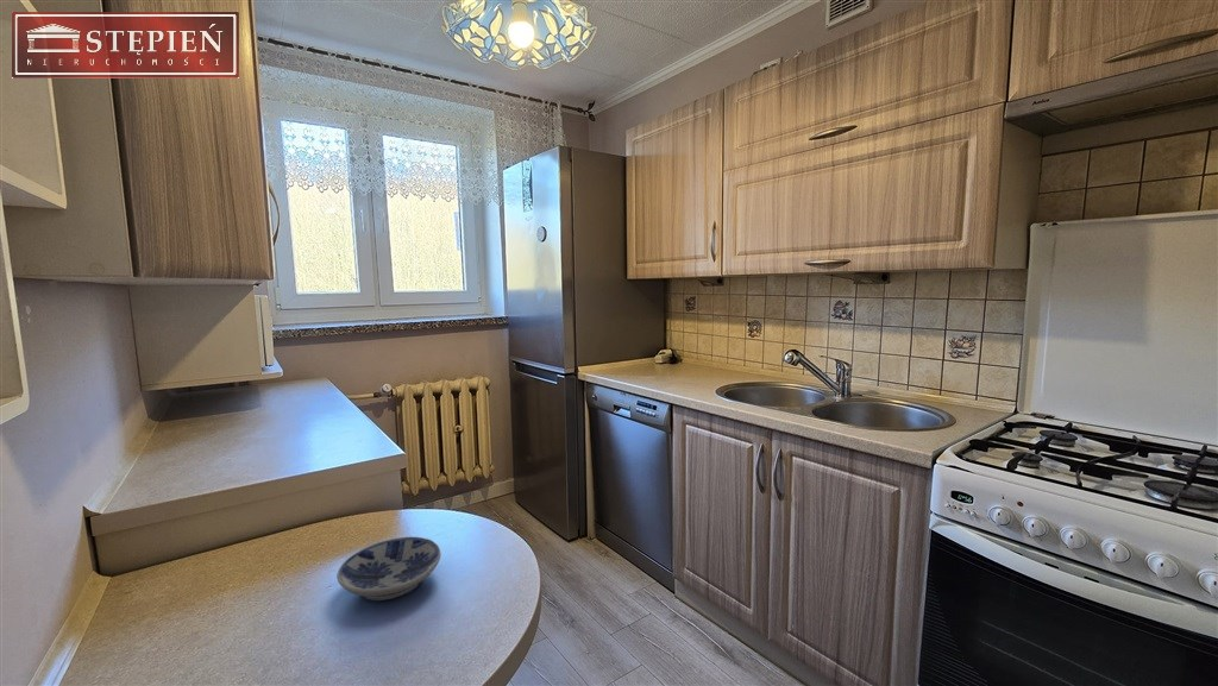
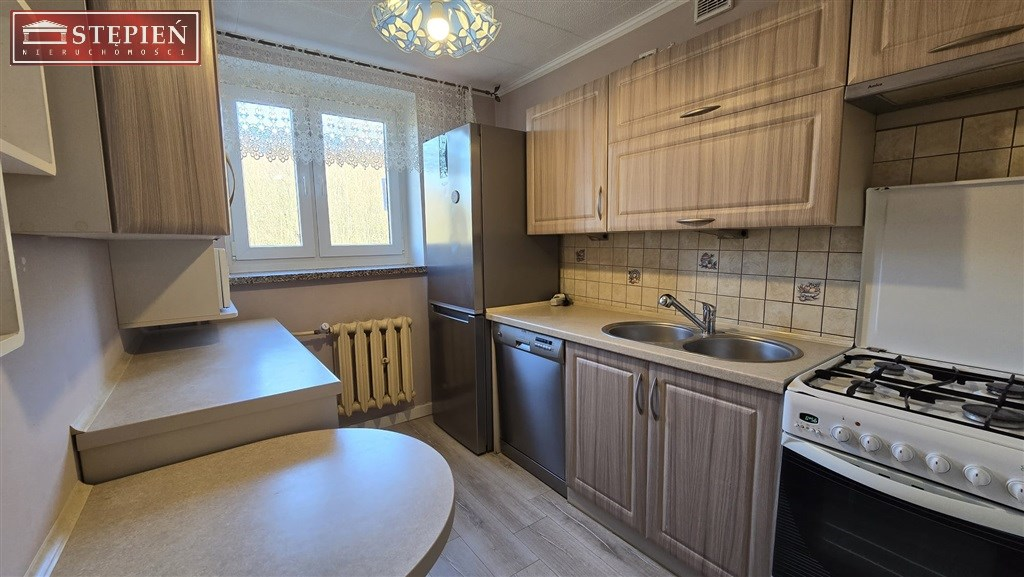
- bowl [335,535,442,602]
